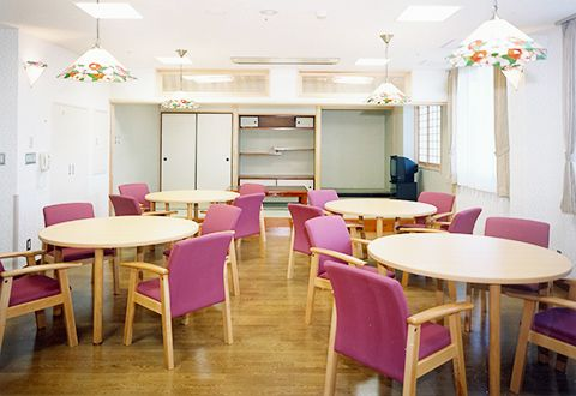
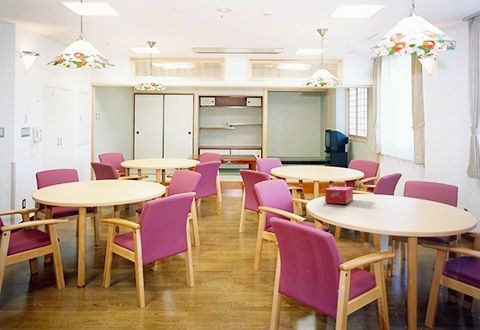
+ tissue box [324,186,354,205]
